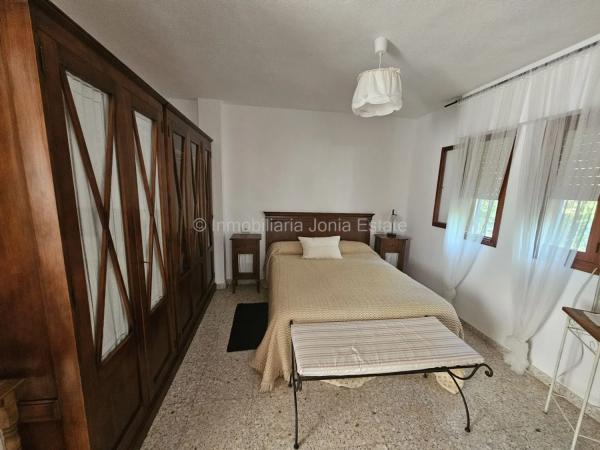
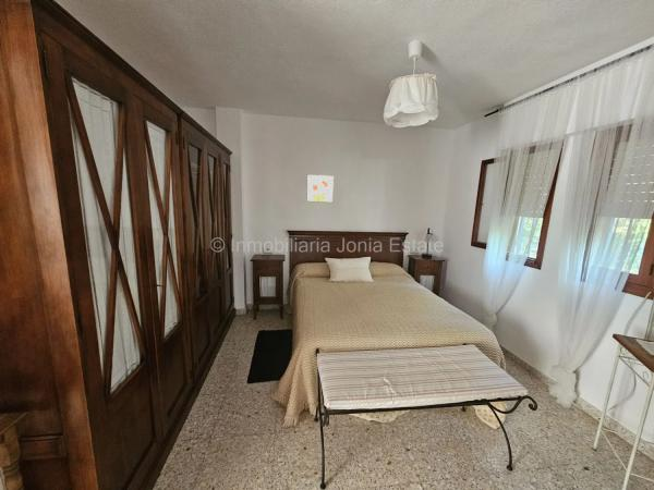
+ wall art [305,173,335,204]
